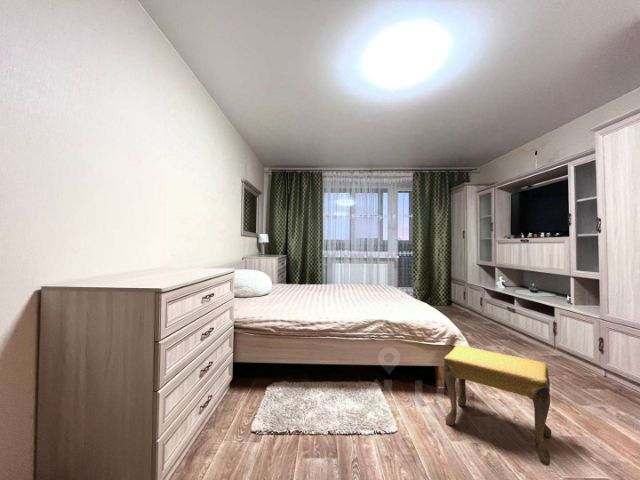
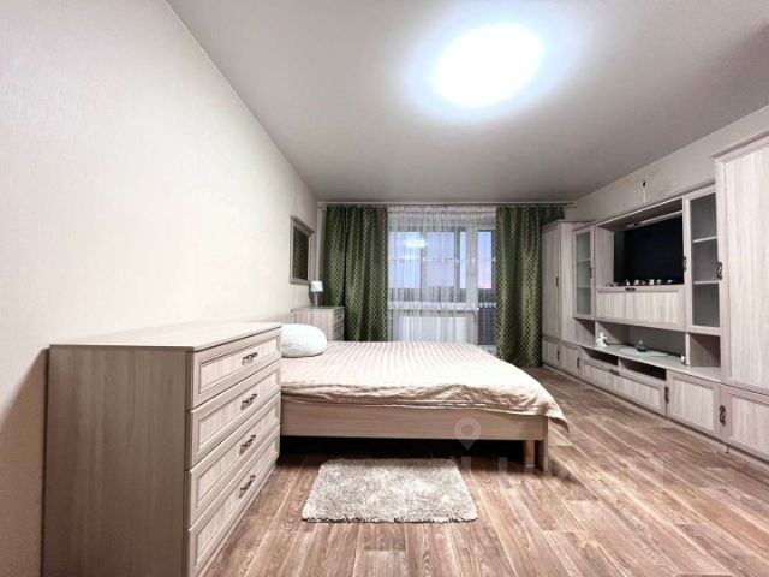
- footstool [443,344,552,467]
